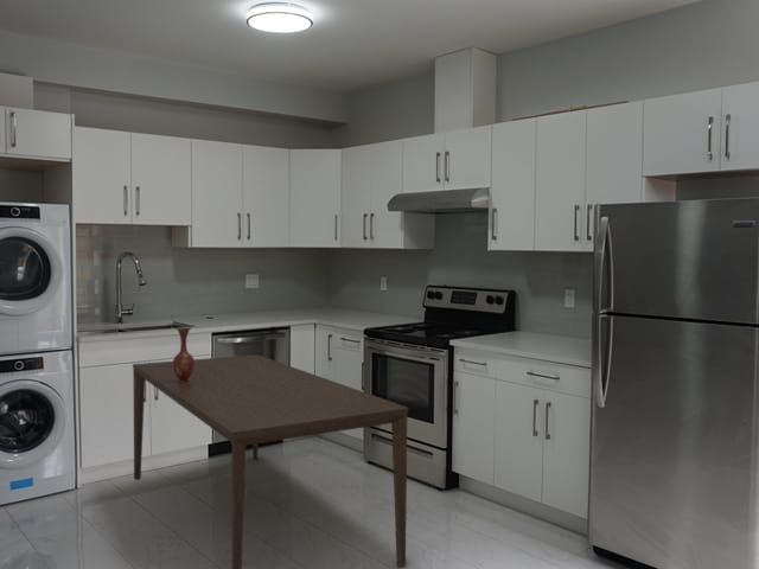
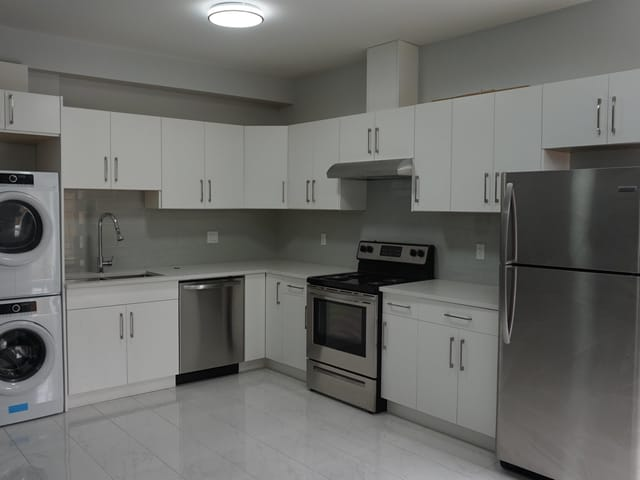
- vase [172,326,194,382]
- dining table [132,353,409,569]
